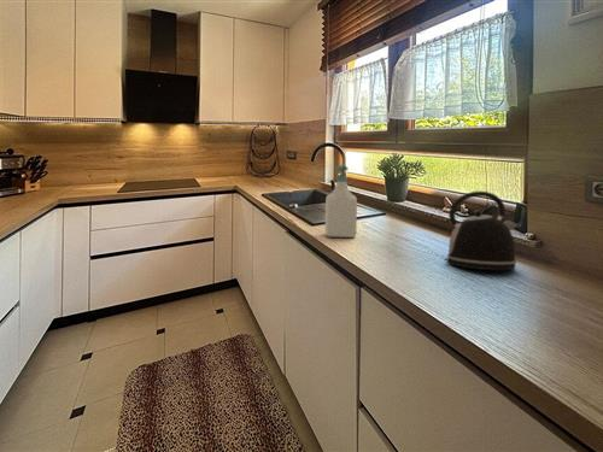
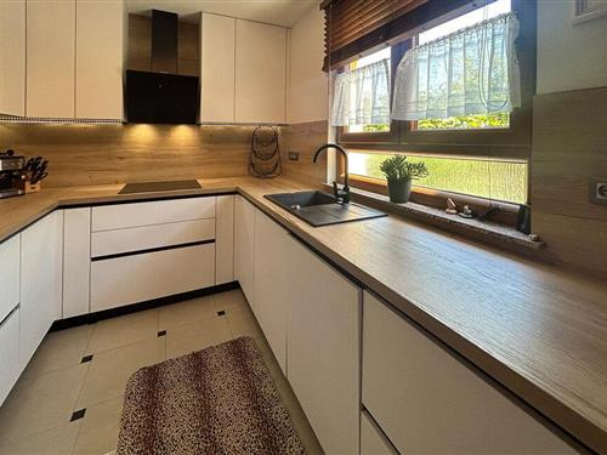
- kettle [443,190,519,271]
- soap bottle [324,164,358,239]
